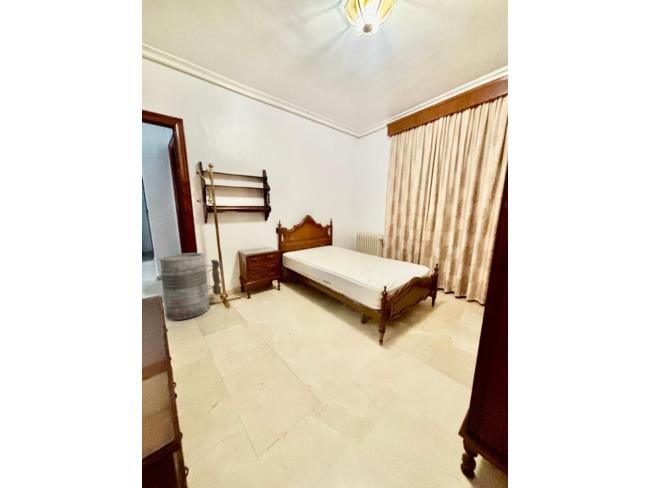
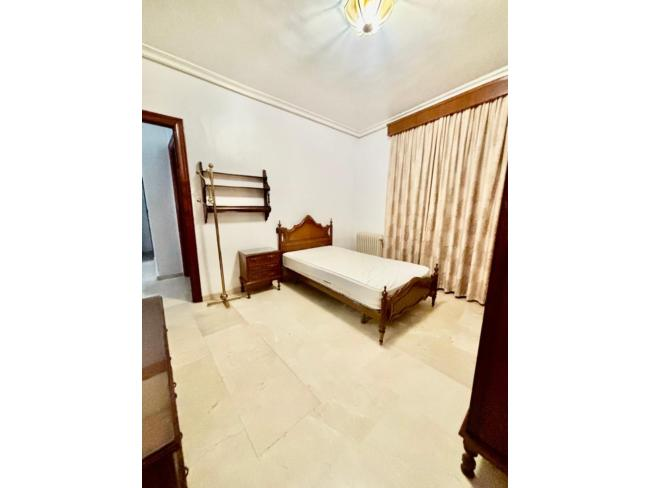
- trash can [158,252,223,321]
